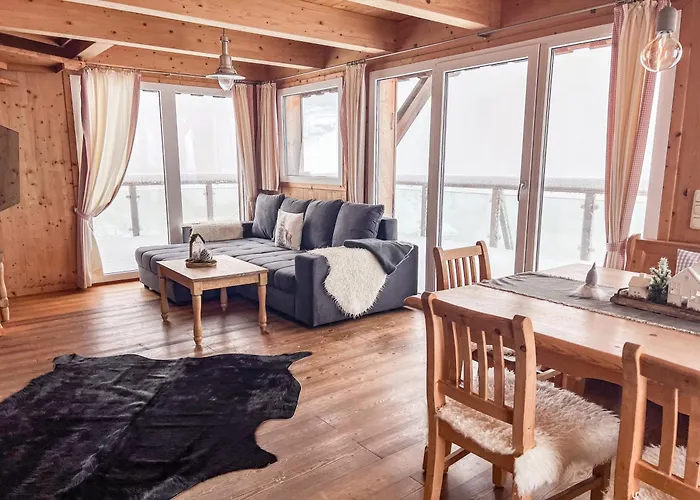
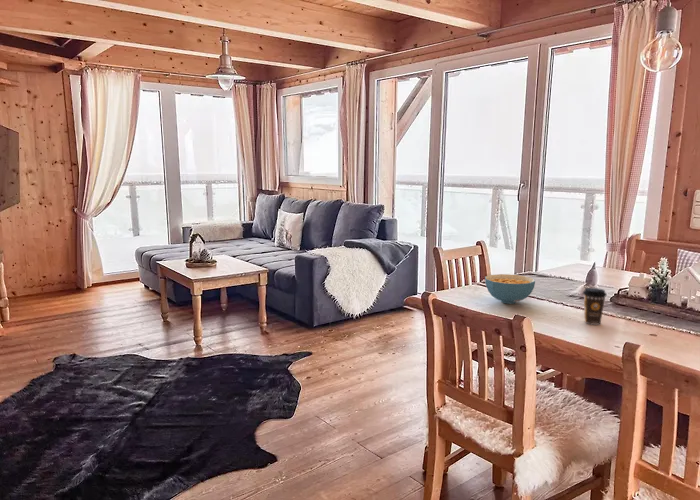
+ coffee cup [582,287,608,326]
+ cereal bowl [484,273,536,305]
